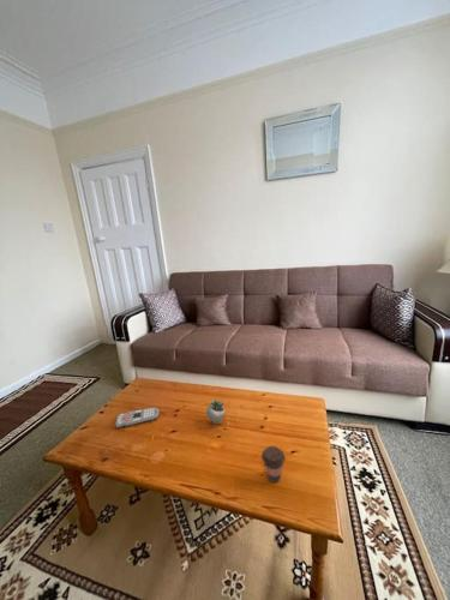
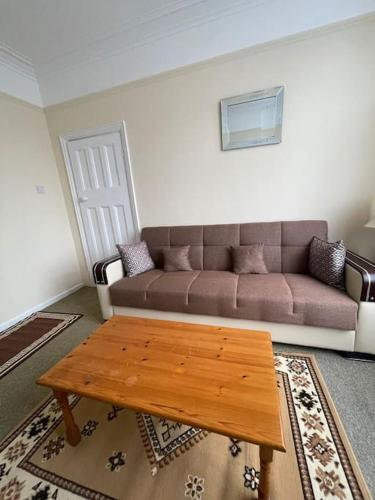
- remote control [114,407,161,430]
- succulent plant [199,384,226,425]
- coffee cup [260,445,287,484]
